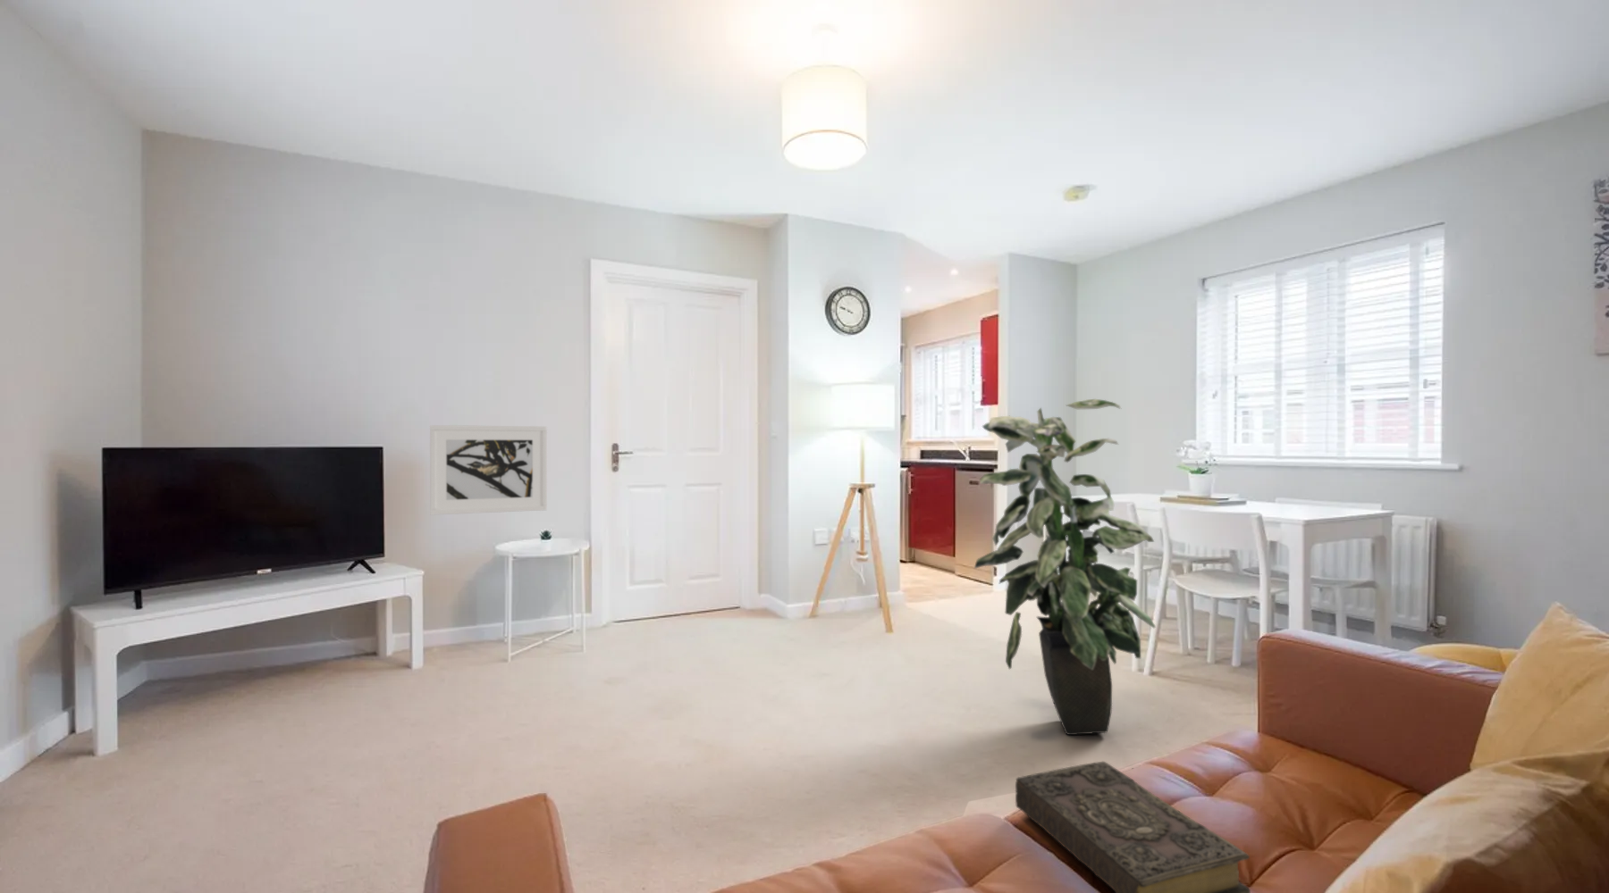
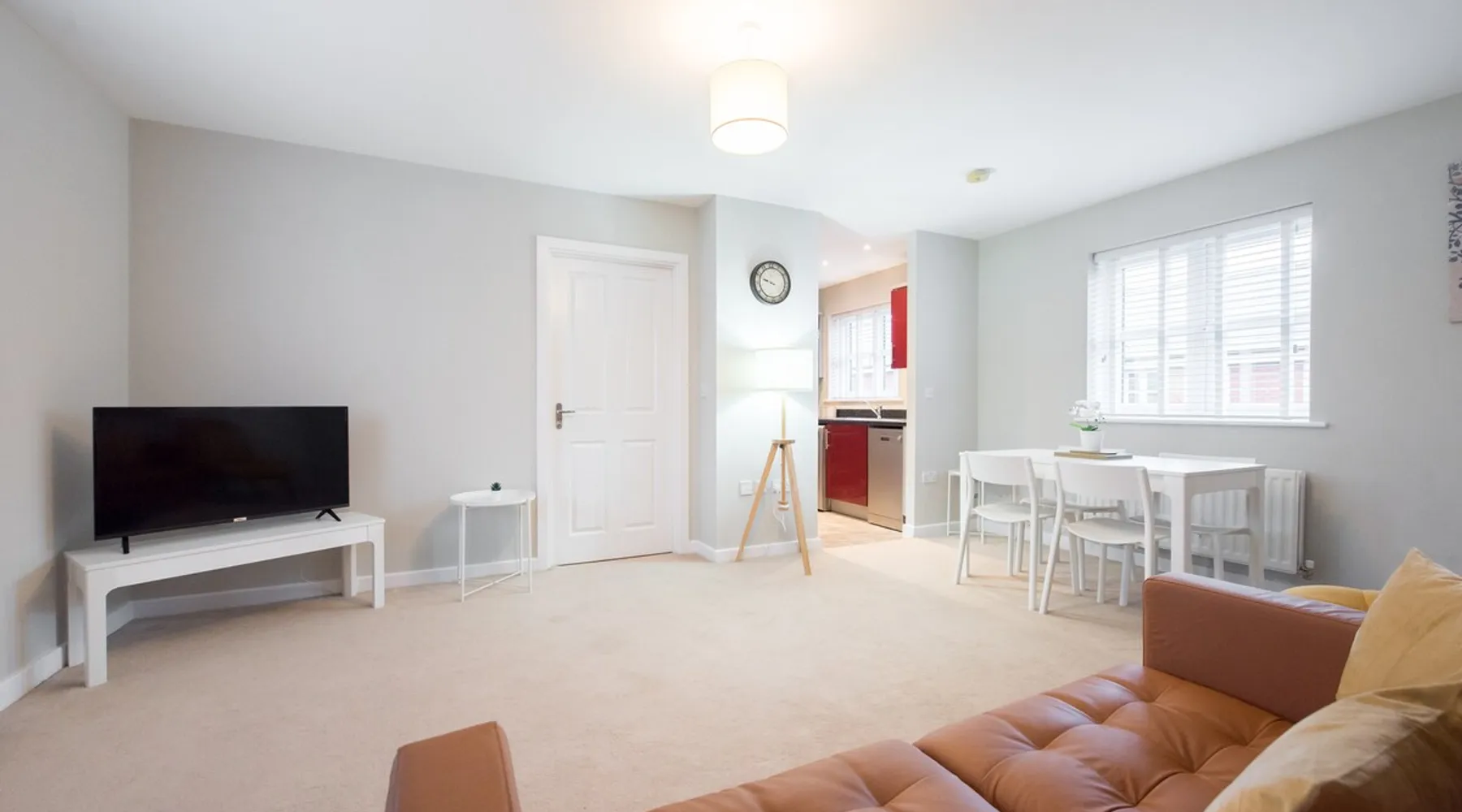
- indoor plant [974,398,1157,736]
- book [1015,761,1251,893]
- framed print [429,425,548,516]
